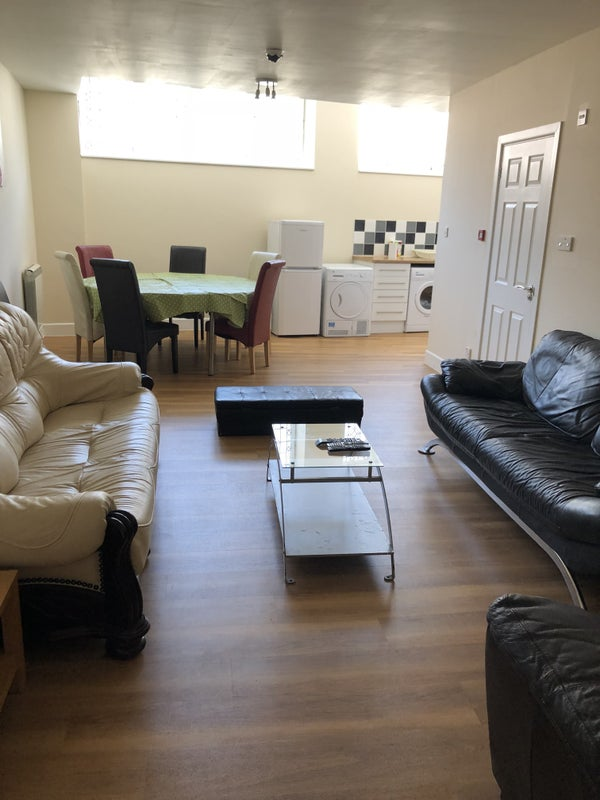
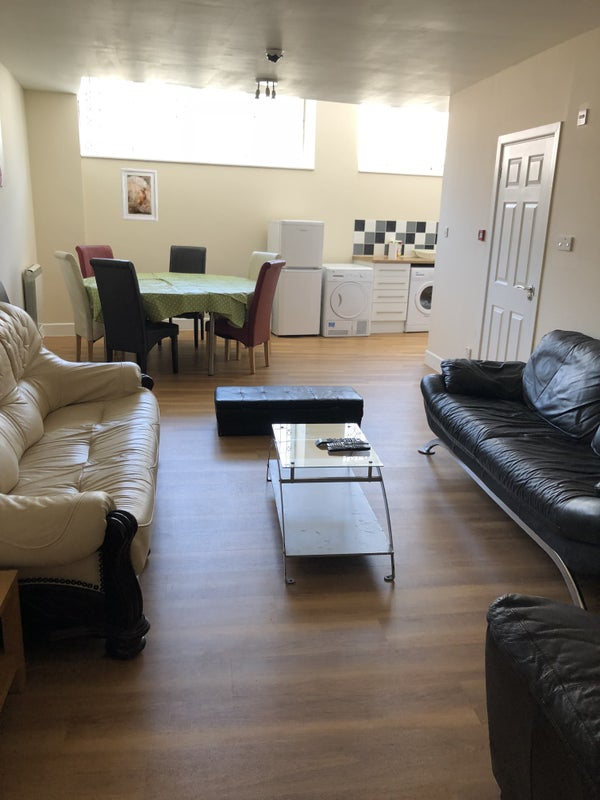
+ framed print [120,167,159,222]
